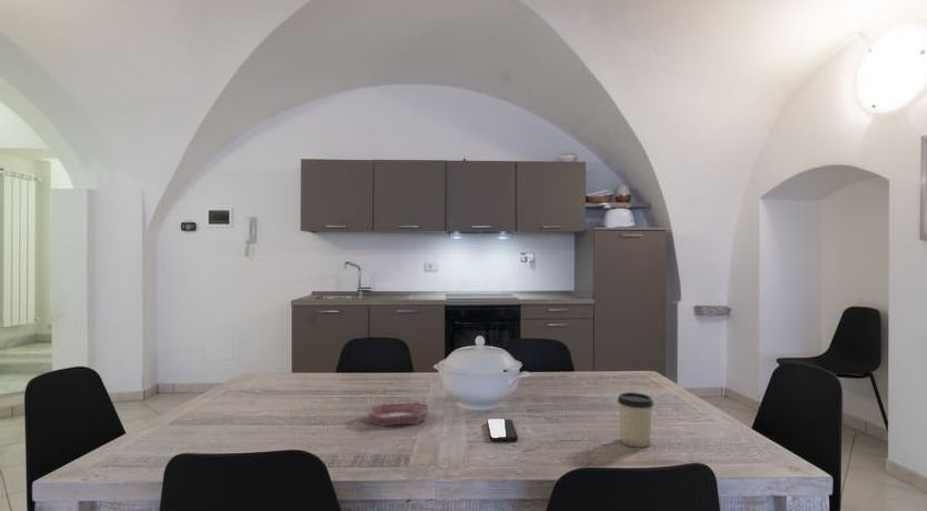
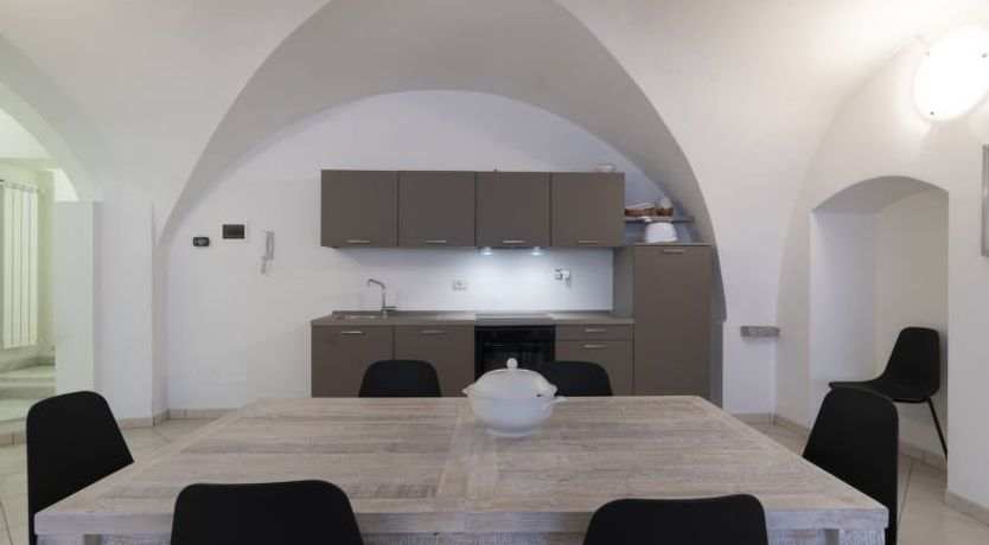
- cup [617,391,655,449]
- bowl [367,401,430,428]
- smartphone [486,419,519,442]
